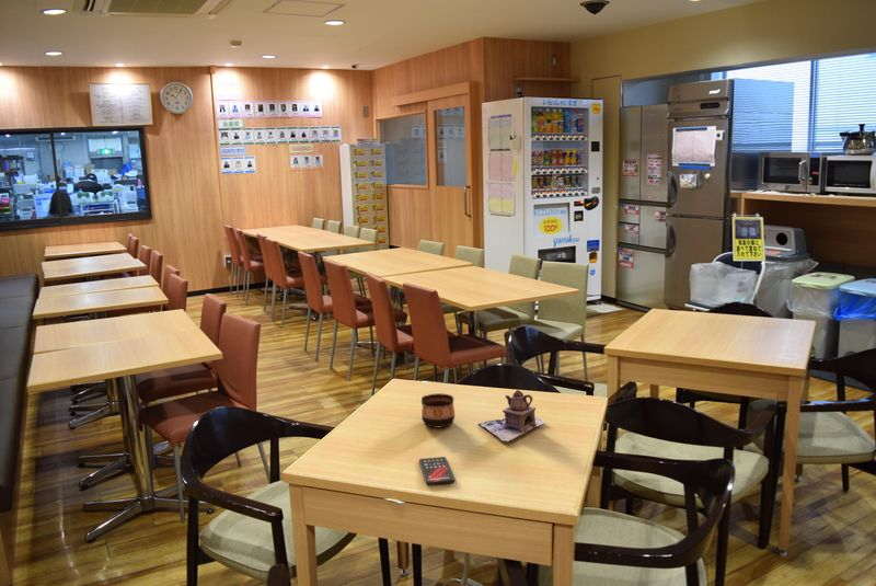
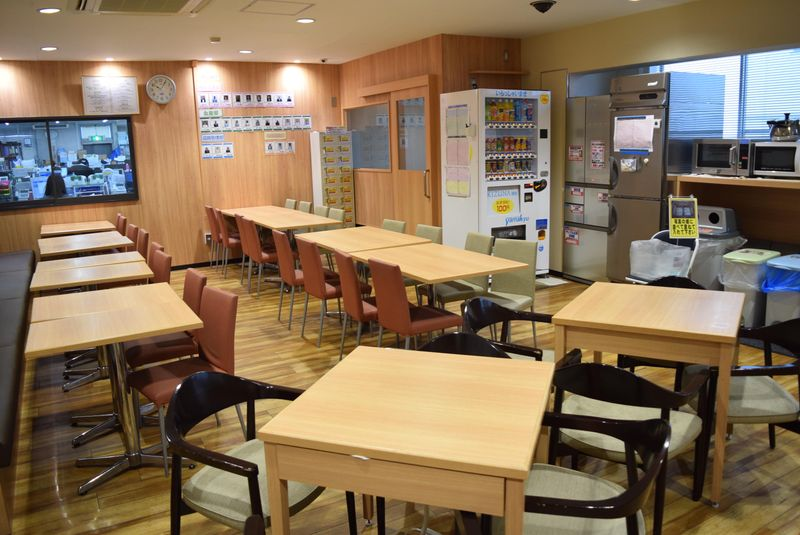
- cup [420,392,456,429]
- smartphone [418,456,456,485]
- teapot [477,389,546,444]
